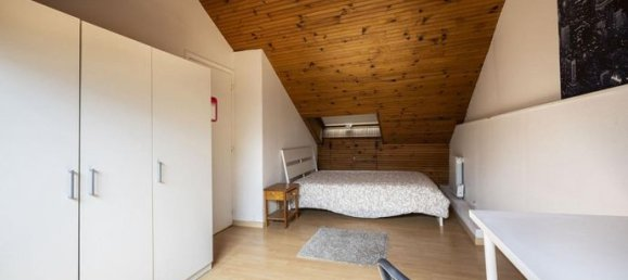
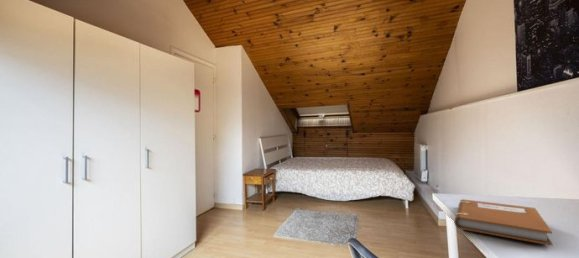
+ notebook [454,198,554,247]
